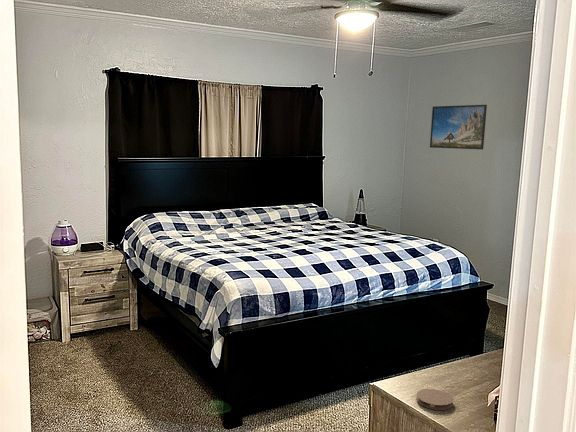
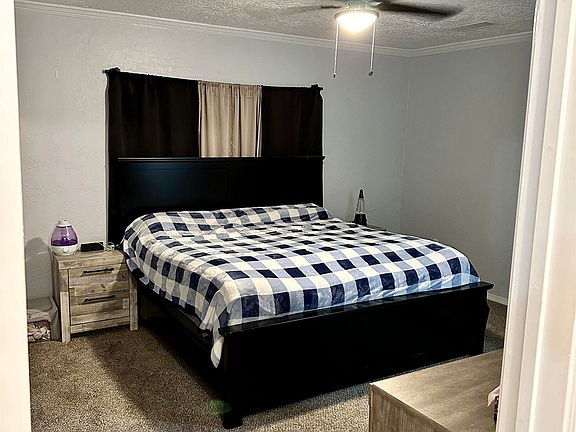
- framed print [429,104,488,151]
- coaster [415,388,454,411]
